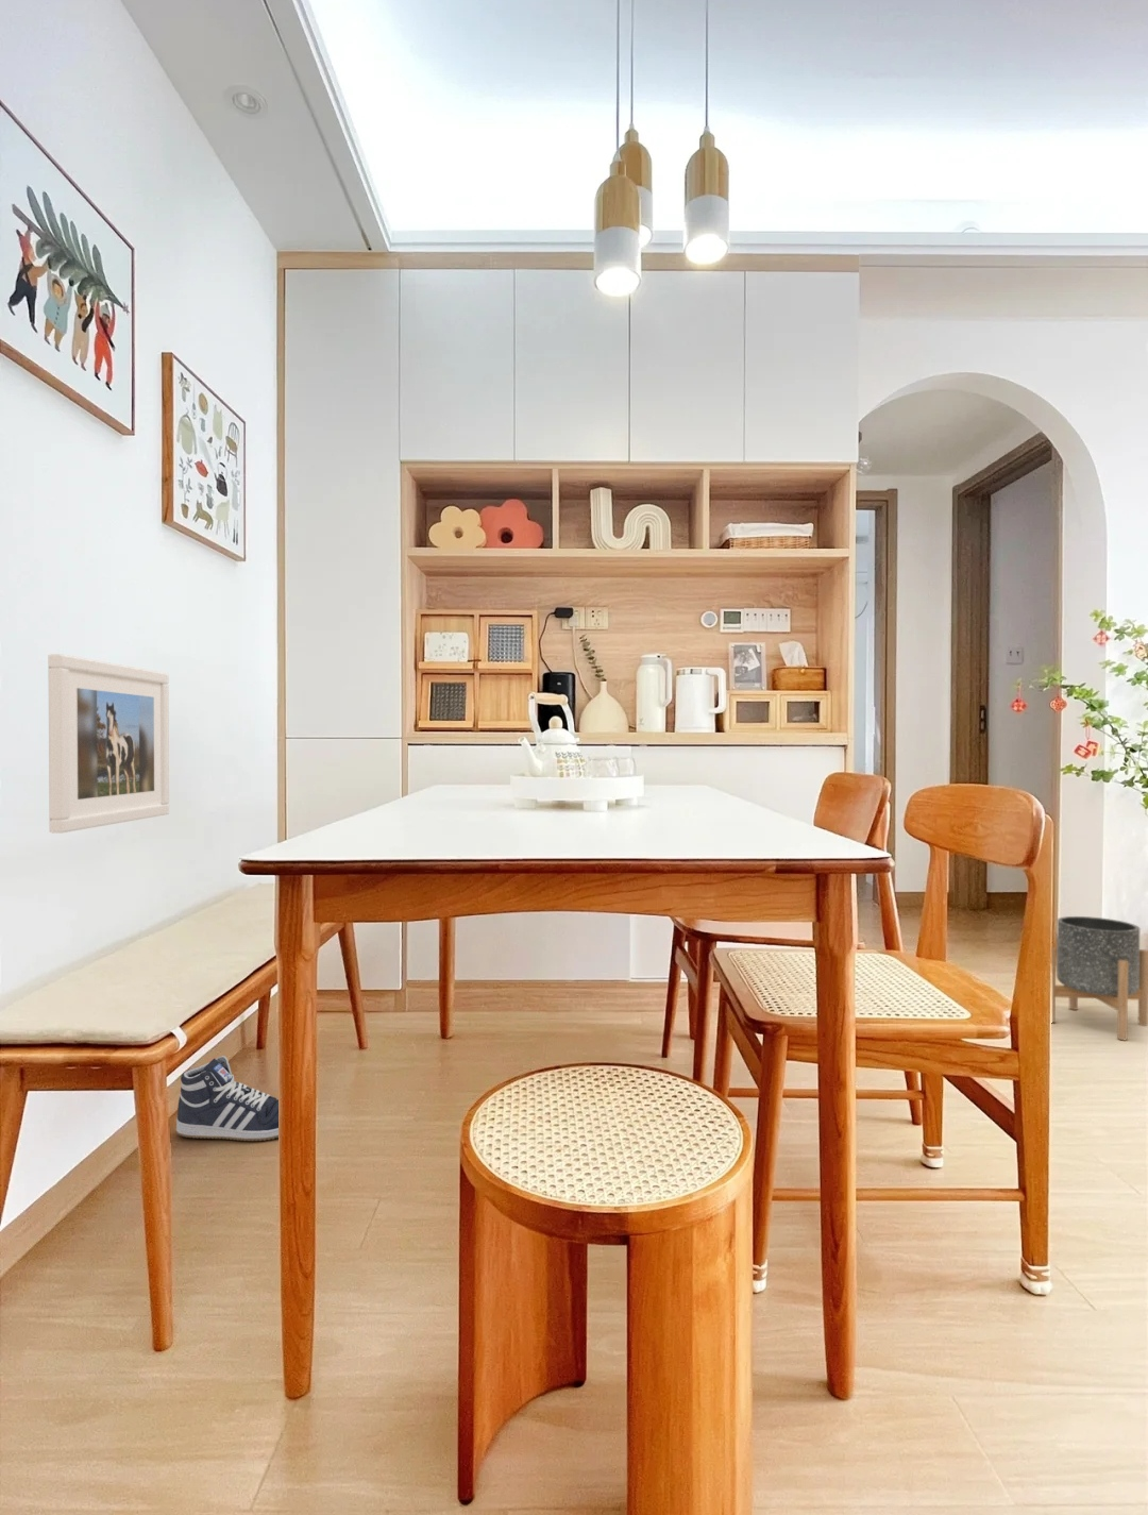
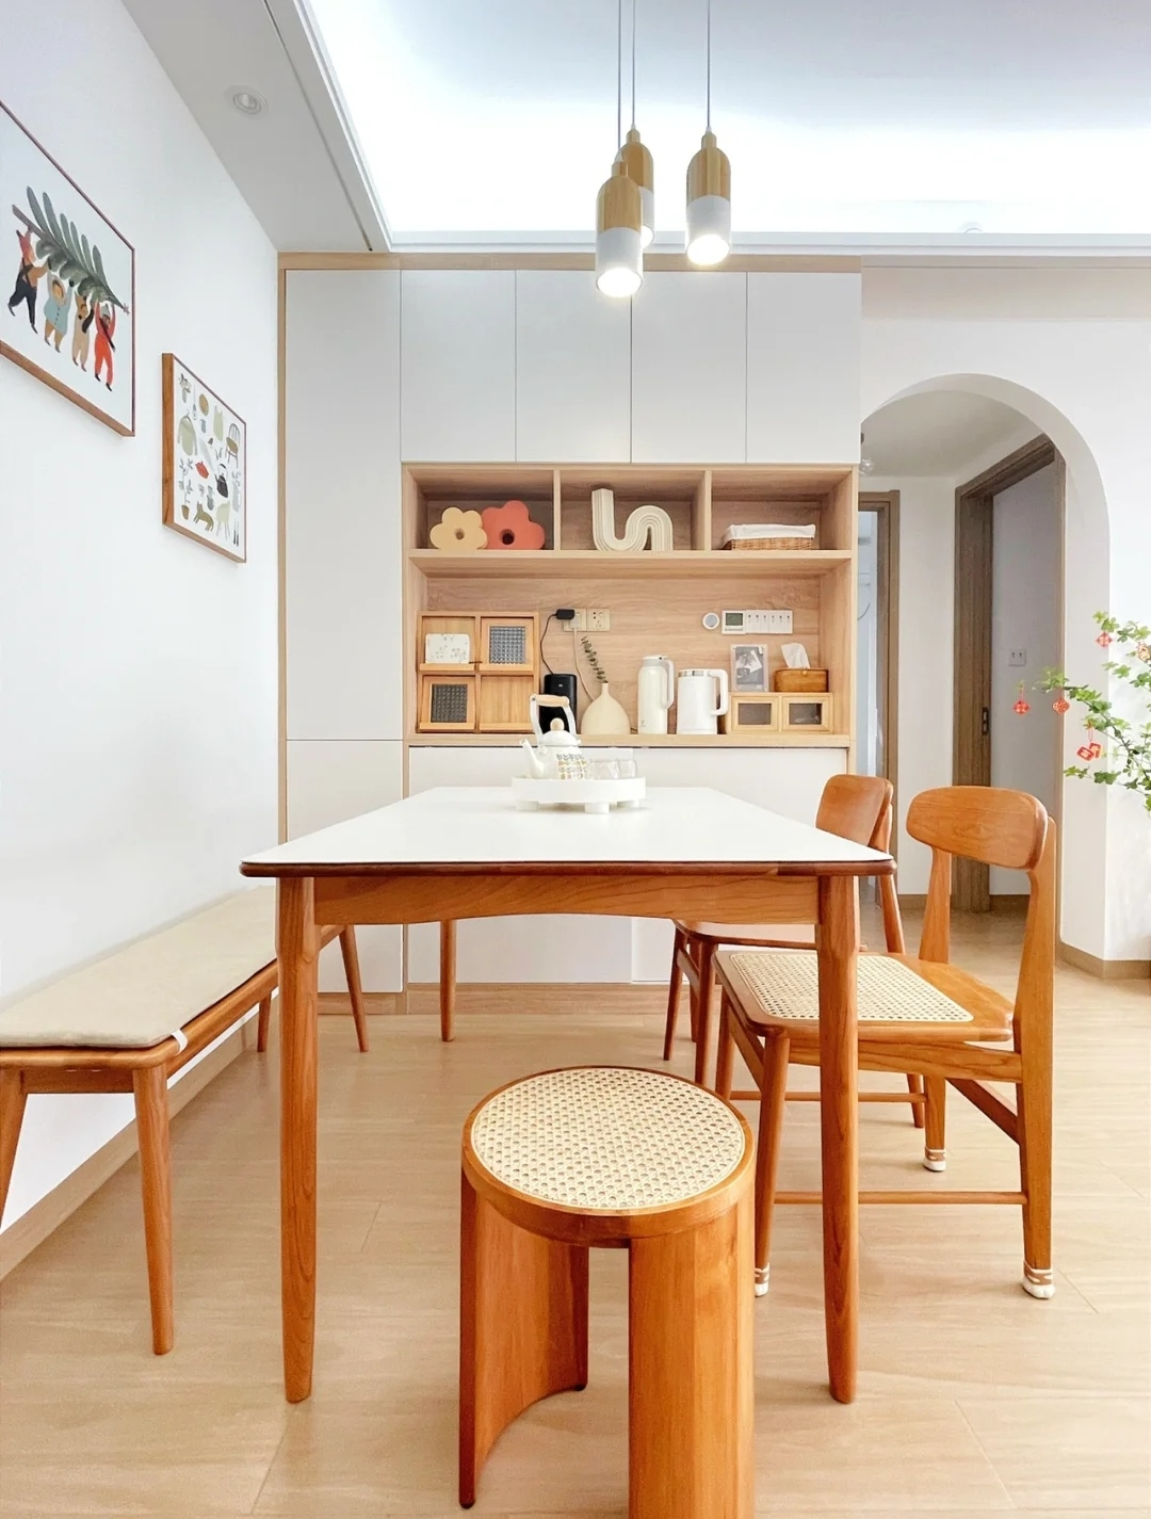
- planter [1052,916,1148,1041]
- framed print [48,653,170,833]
- sneaker [175,1054,280,1142]
